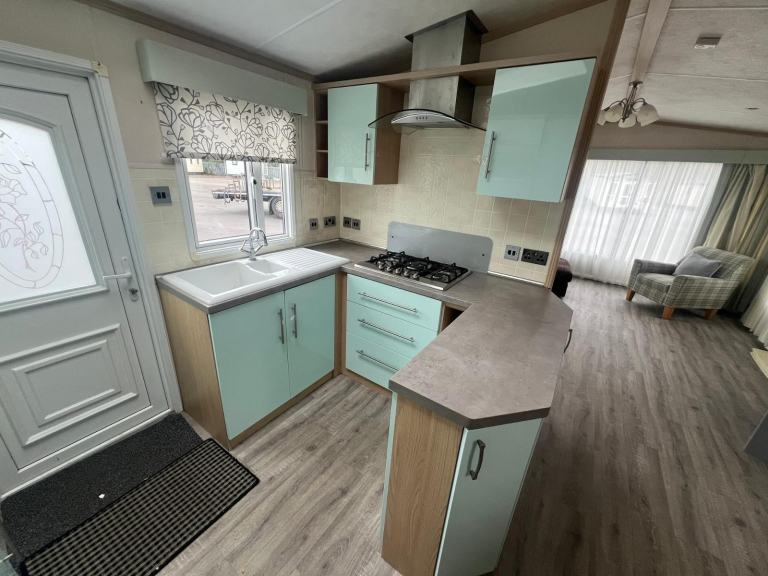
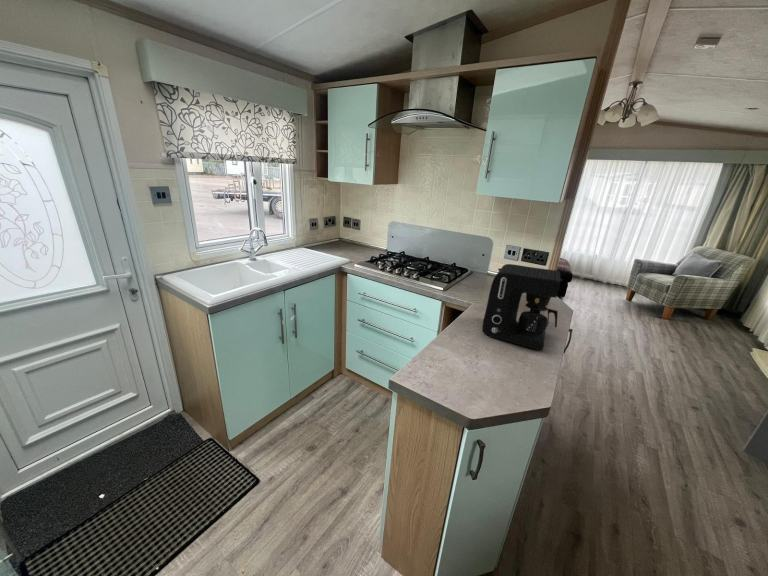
+ coffee maker [481,263,564,352]
